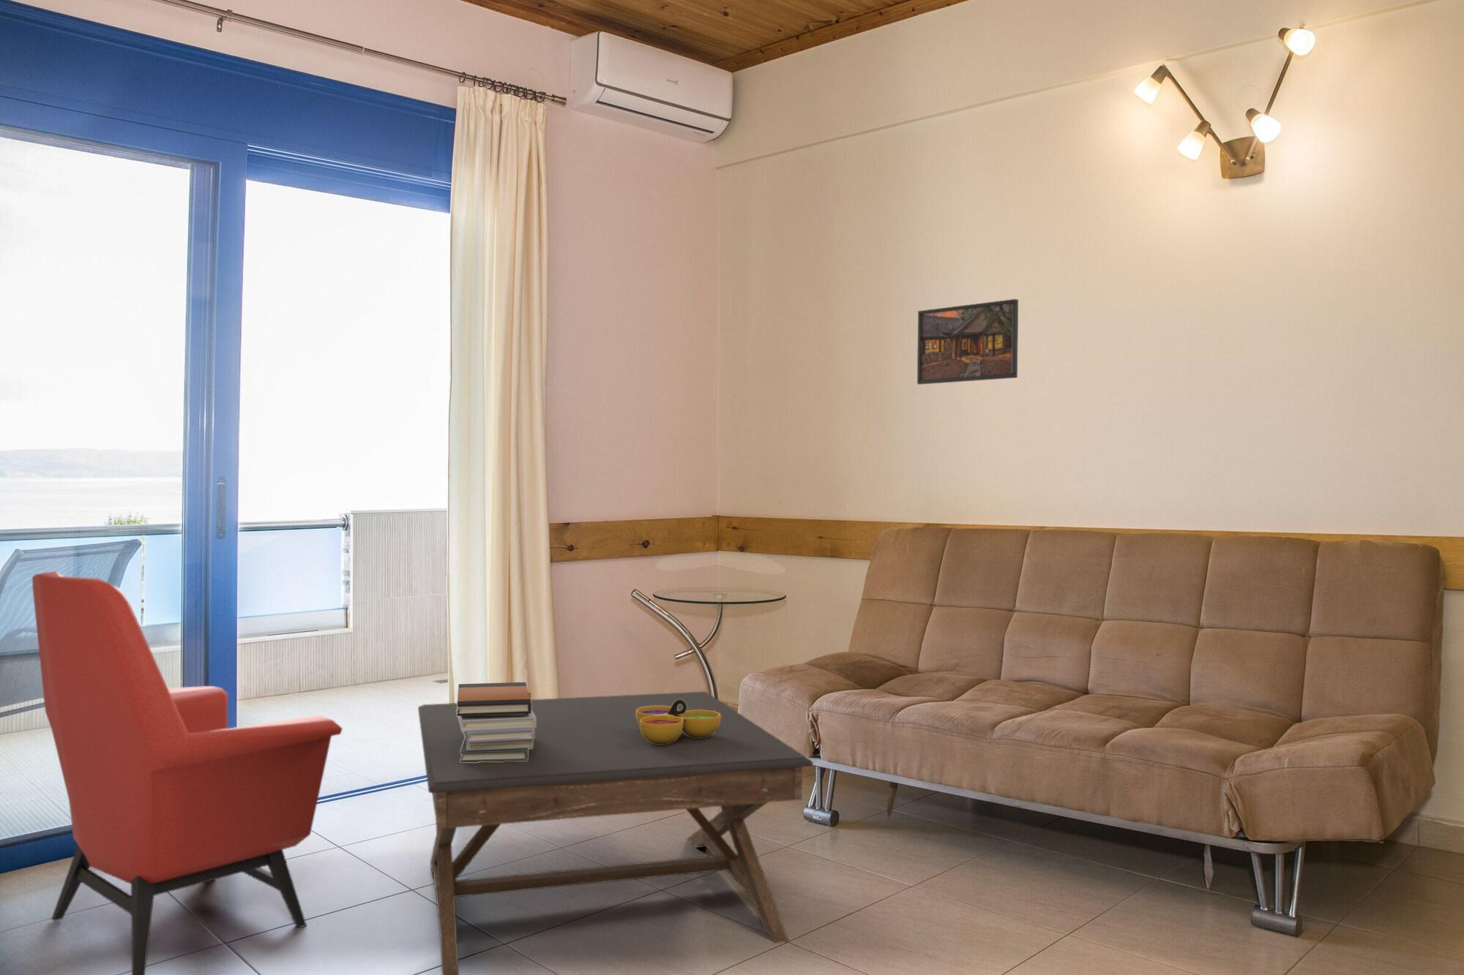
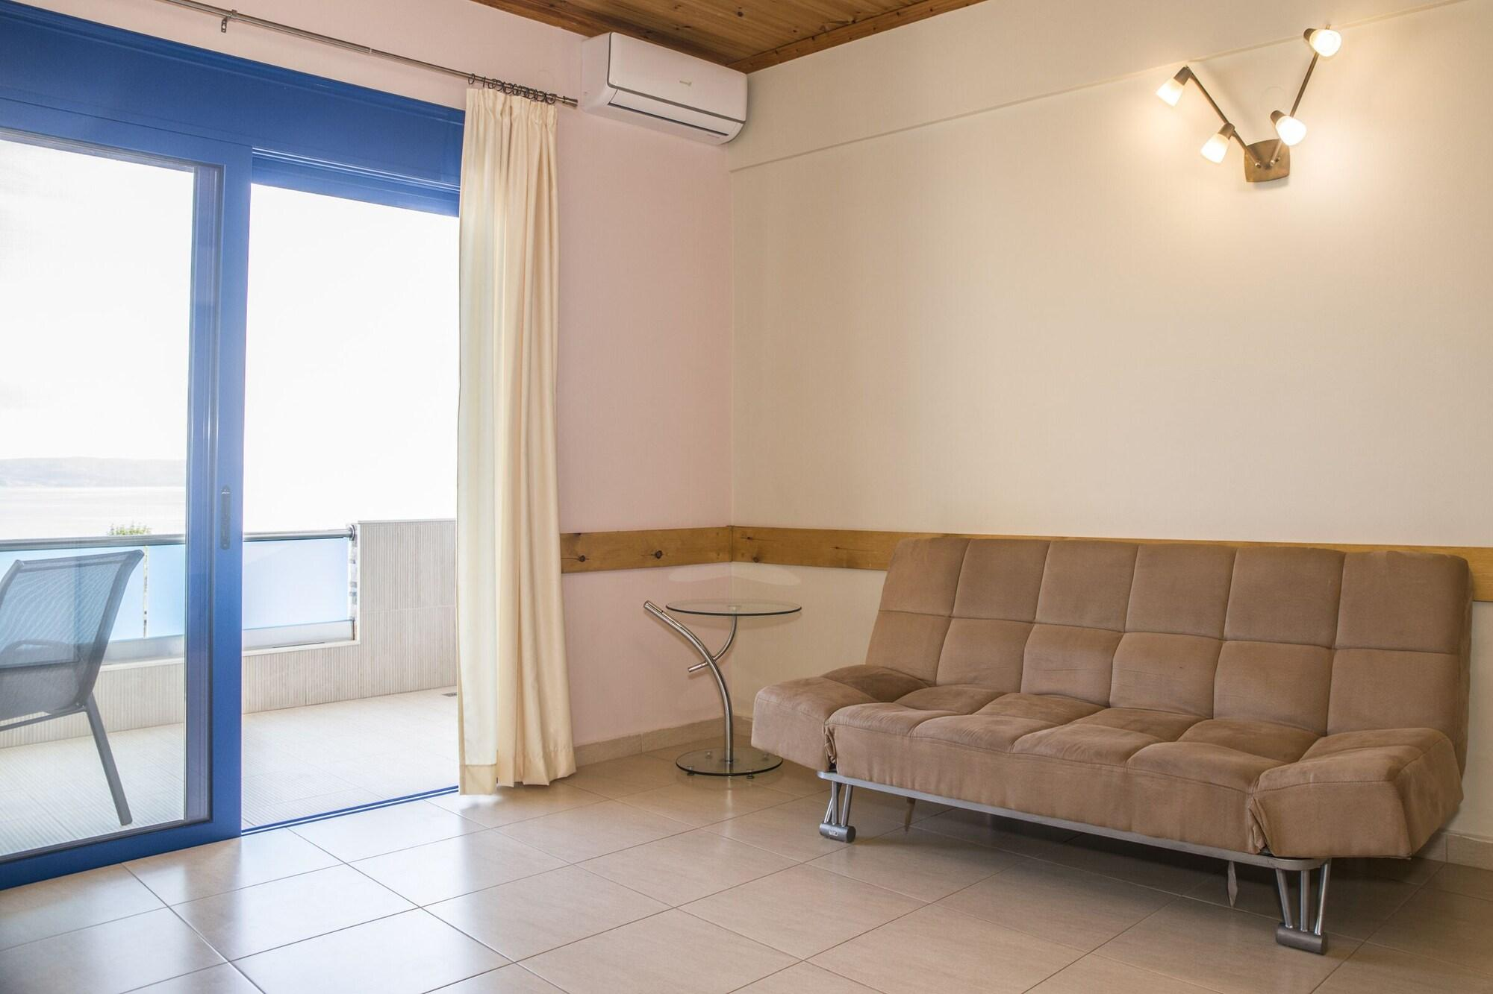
- armchair [32,570,343,975]
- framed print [916,298,1019,385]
- book stack [456,681,536,762]
- coffee table [417,691,814,975]
- decorative bowl [636,700,721,744]
